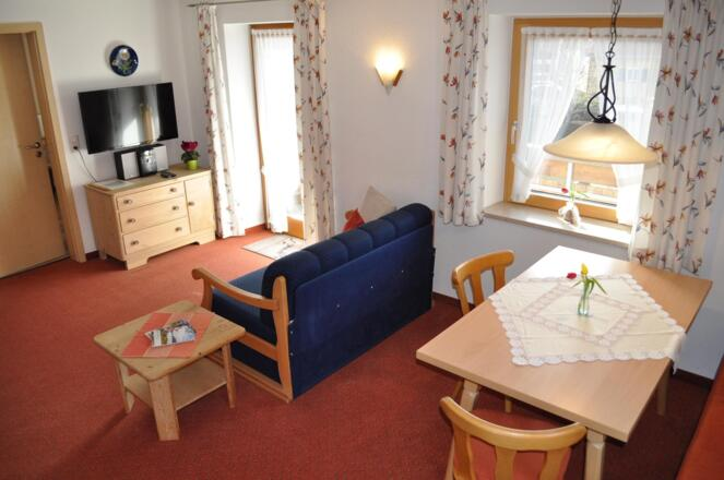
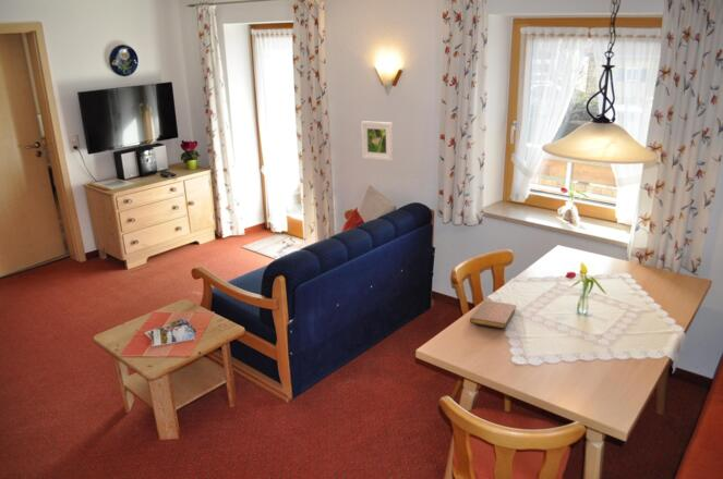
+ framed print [361,120,394,162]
+ notebook [469,299,517,329]
